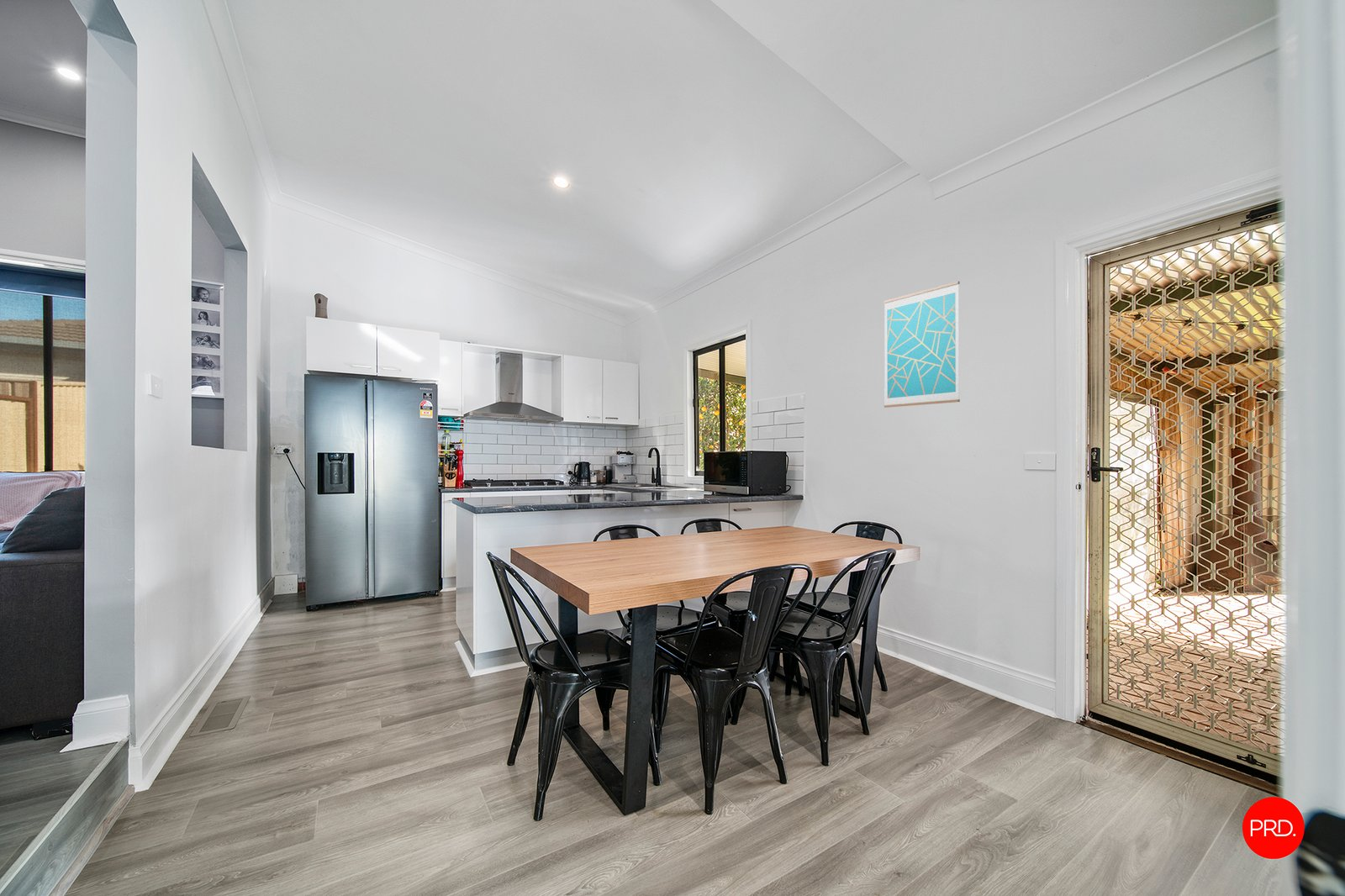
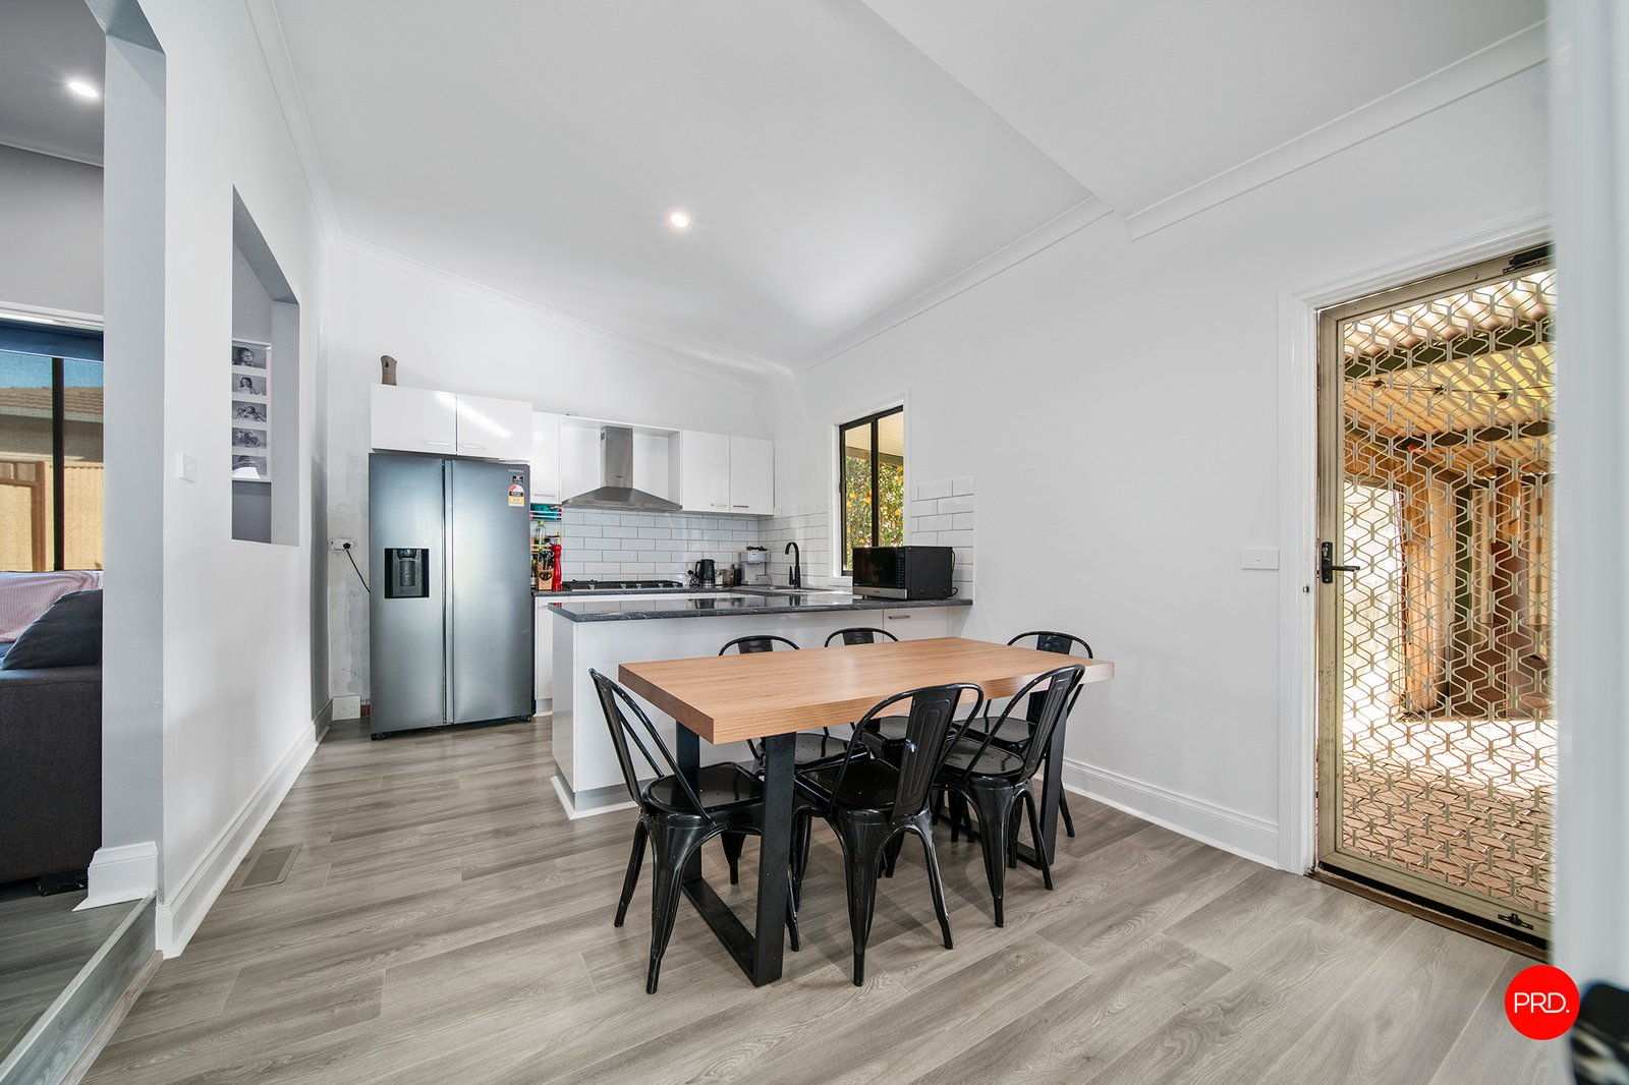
- wall art [883,281,961,408]
